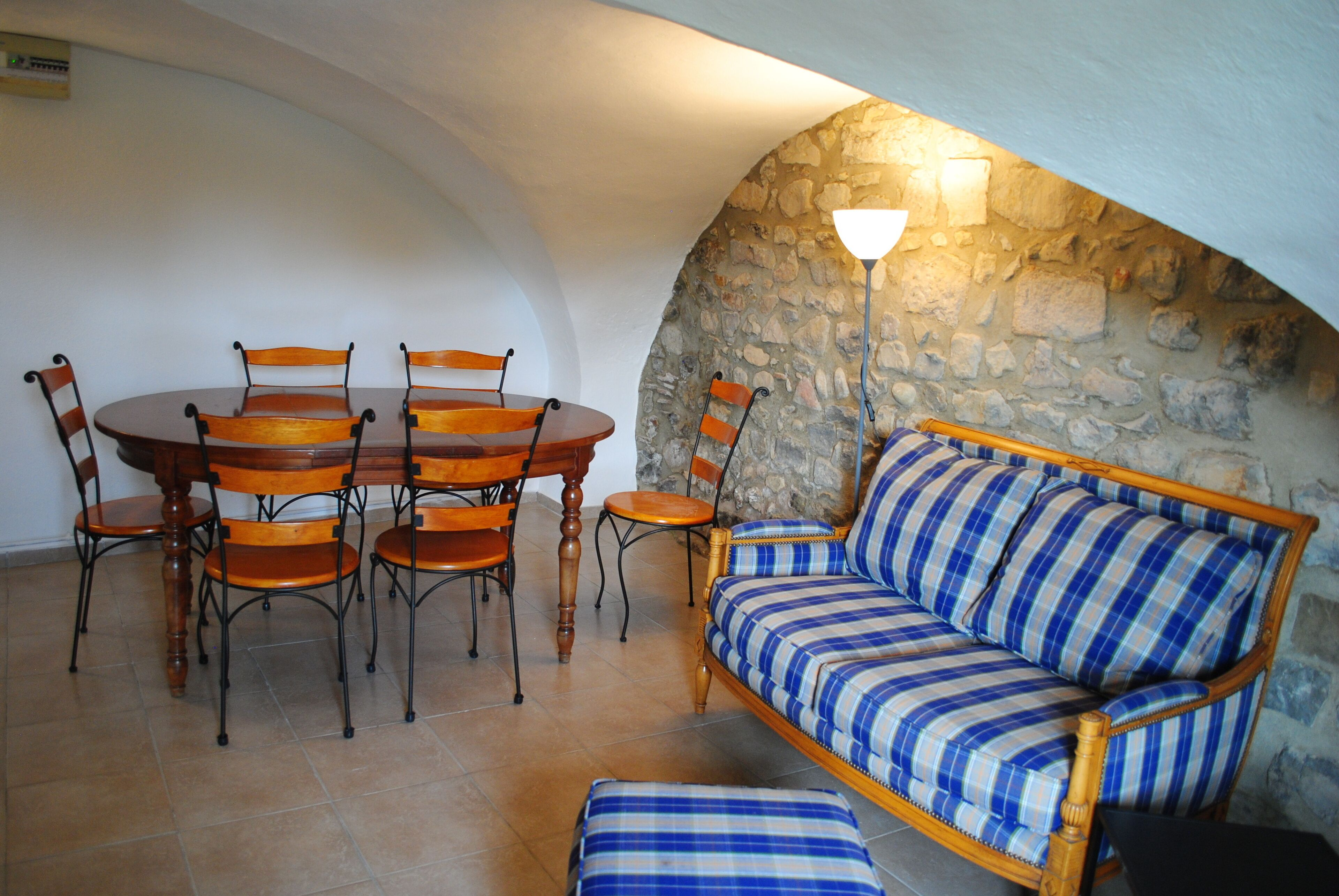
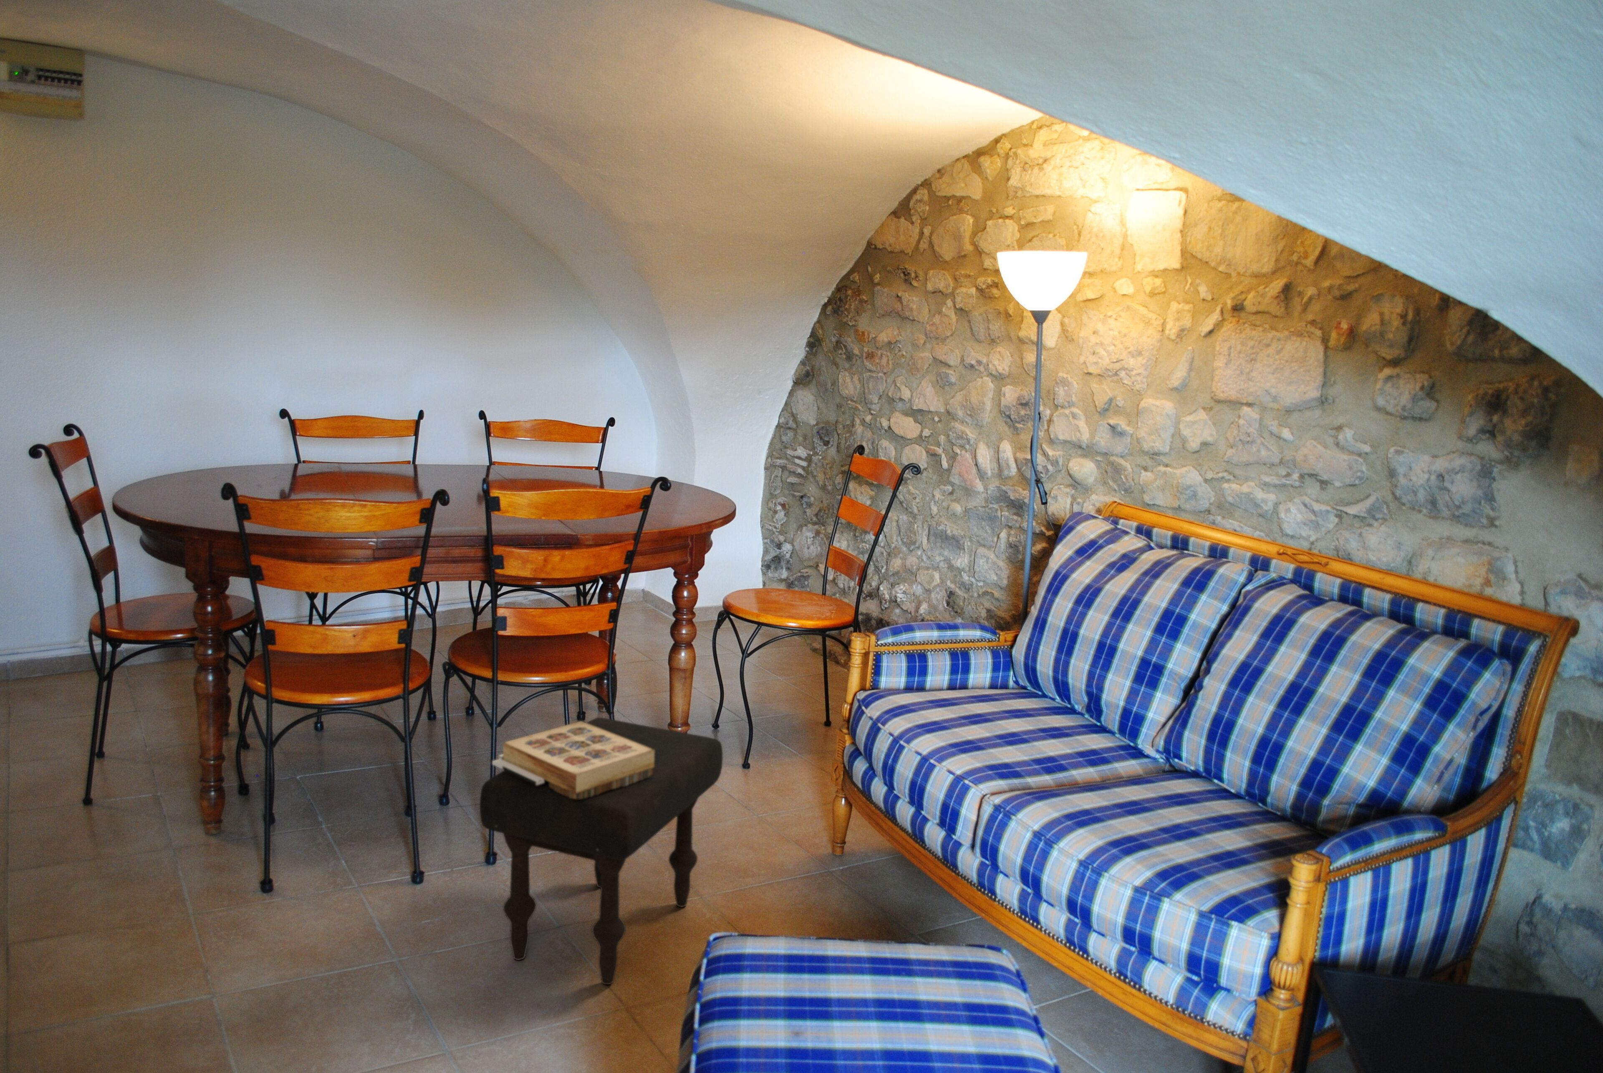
+ book [492,721,655,799]
+ ottoman [479,717,723,984]
